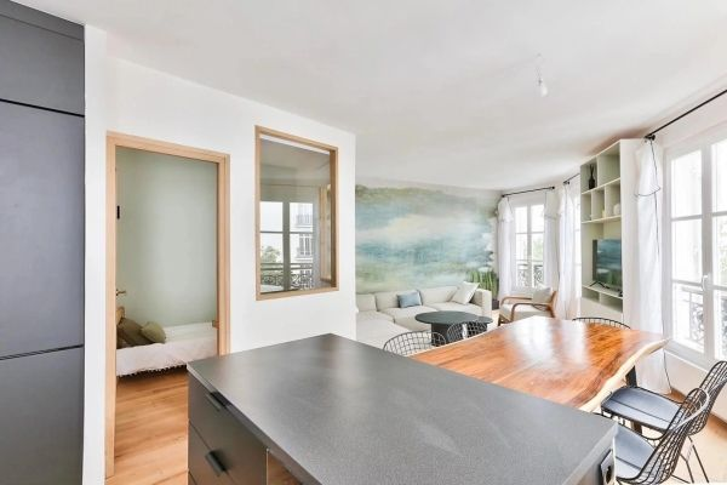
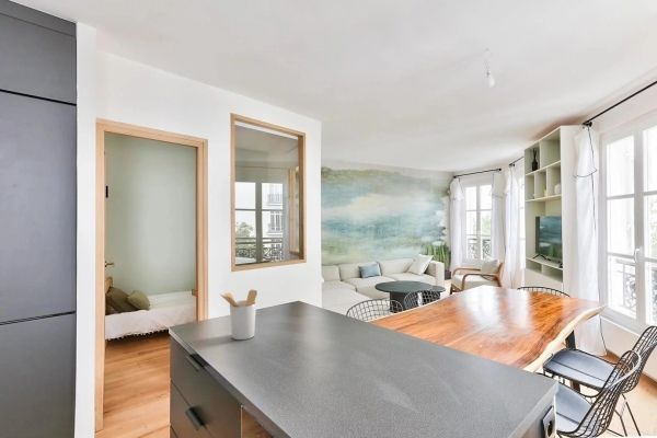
+ utensil holder [220,289,258,341]
